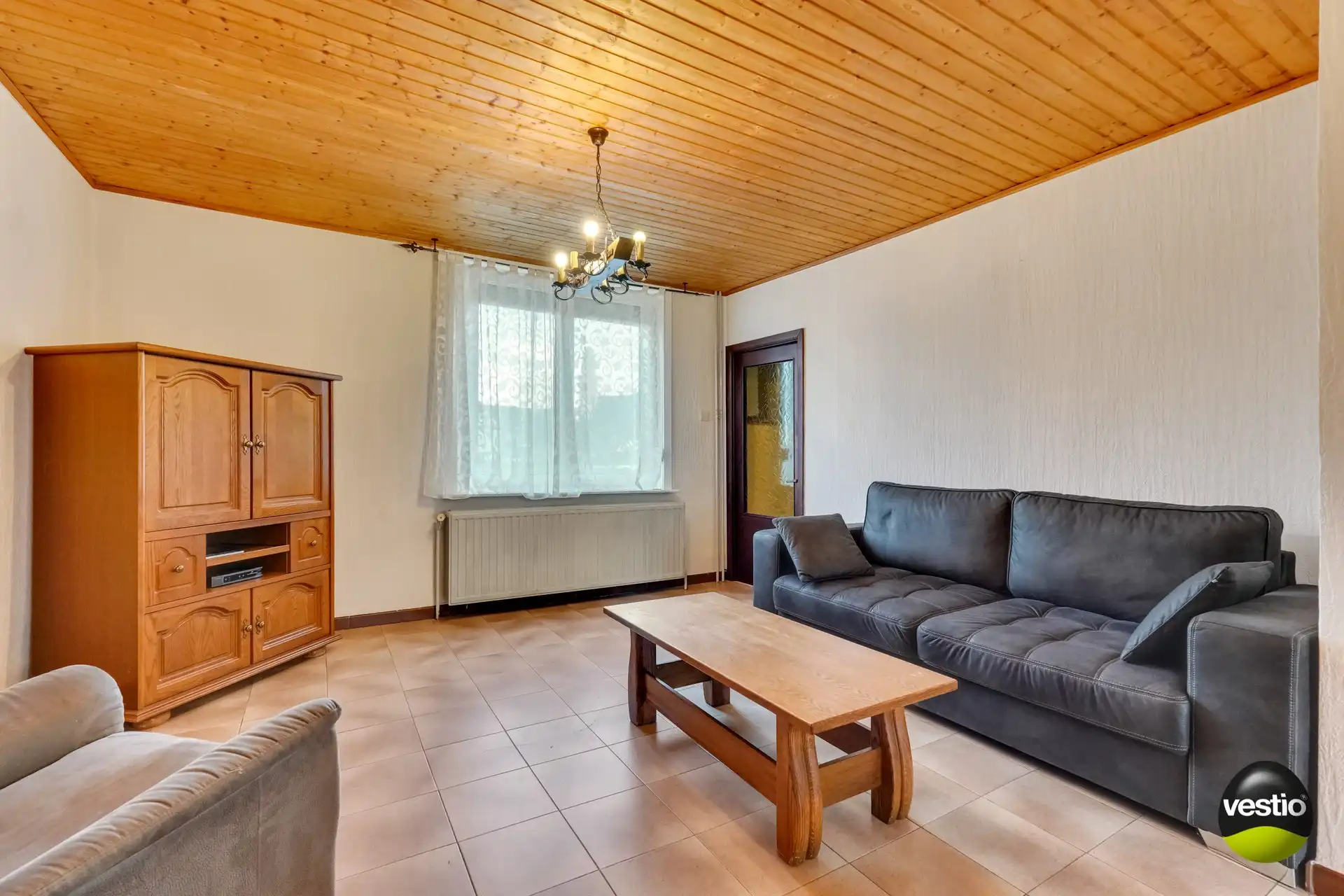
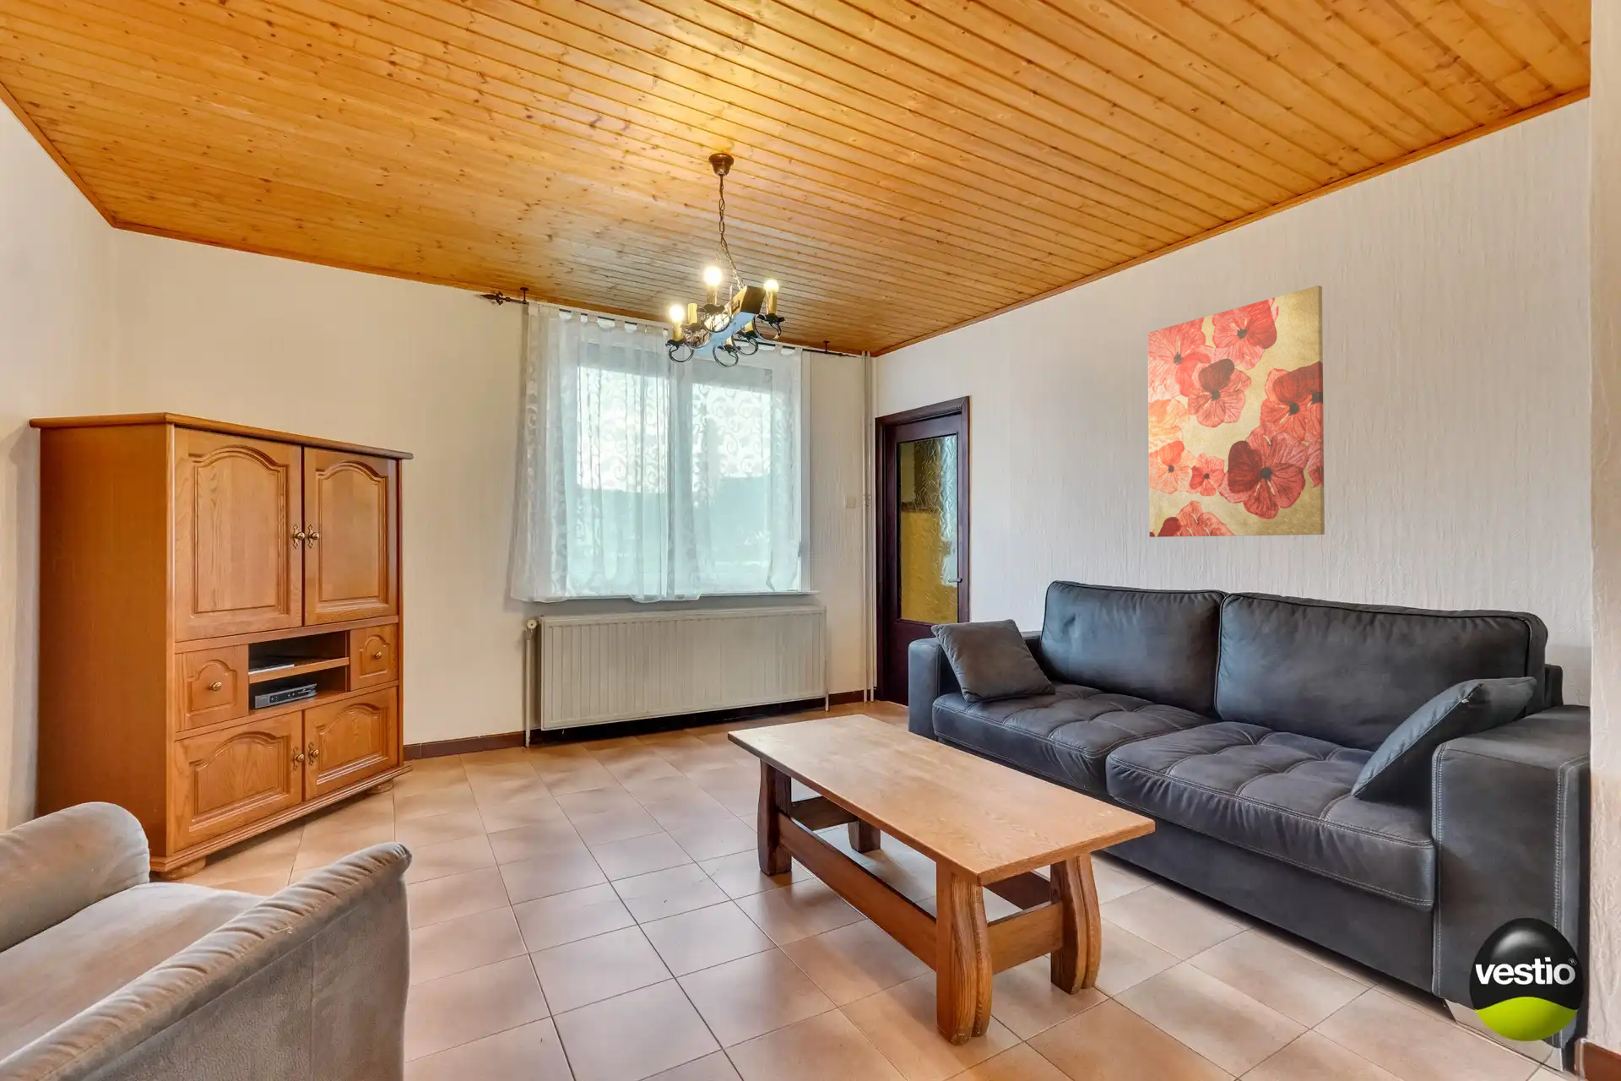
+ wall art [1147,285,1326,538]
